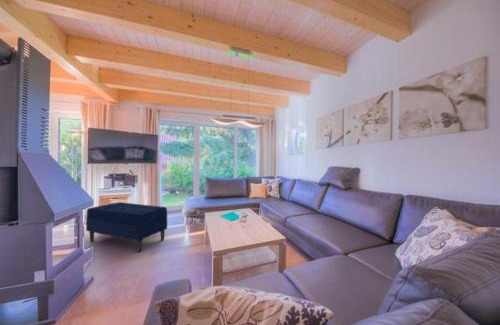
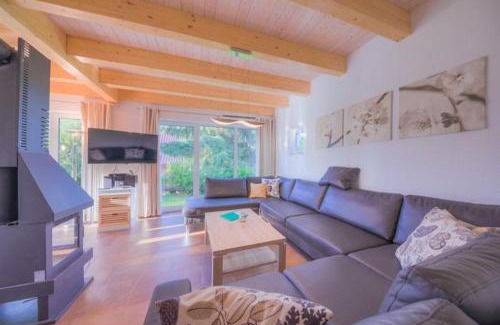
- bench [85,201,168,253]
